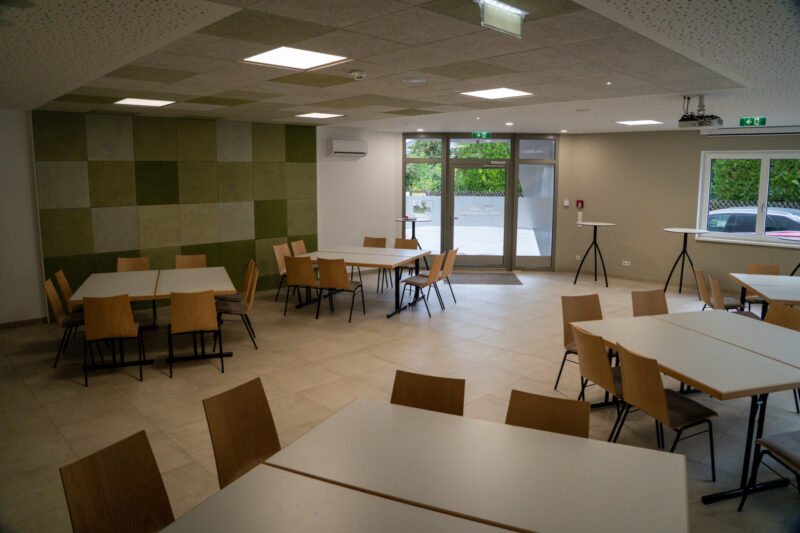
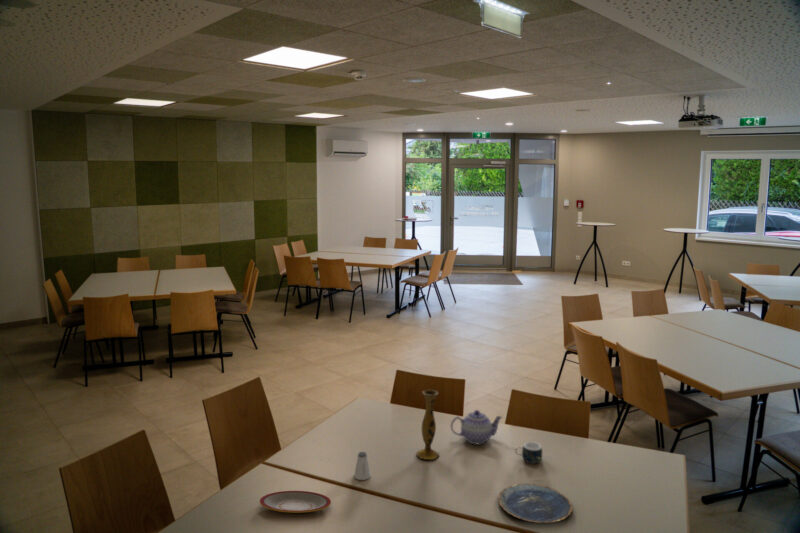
+ plate [259,490,332,514]
+ plate [497,483,573,524]
+ vase [415,389,440,461]
+ teapot [450,409,504,445]
+ saltshaker [353,451,372,481]
+ mug [514,441,543,465]
